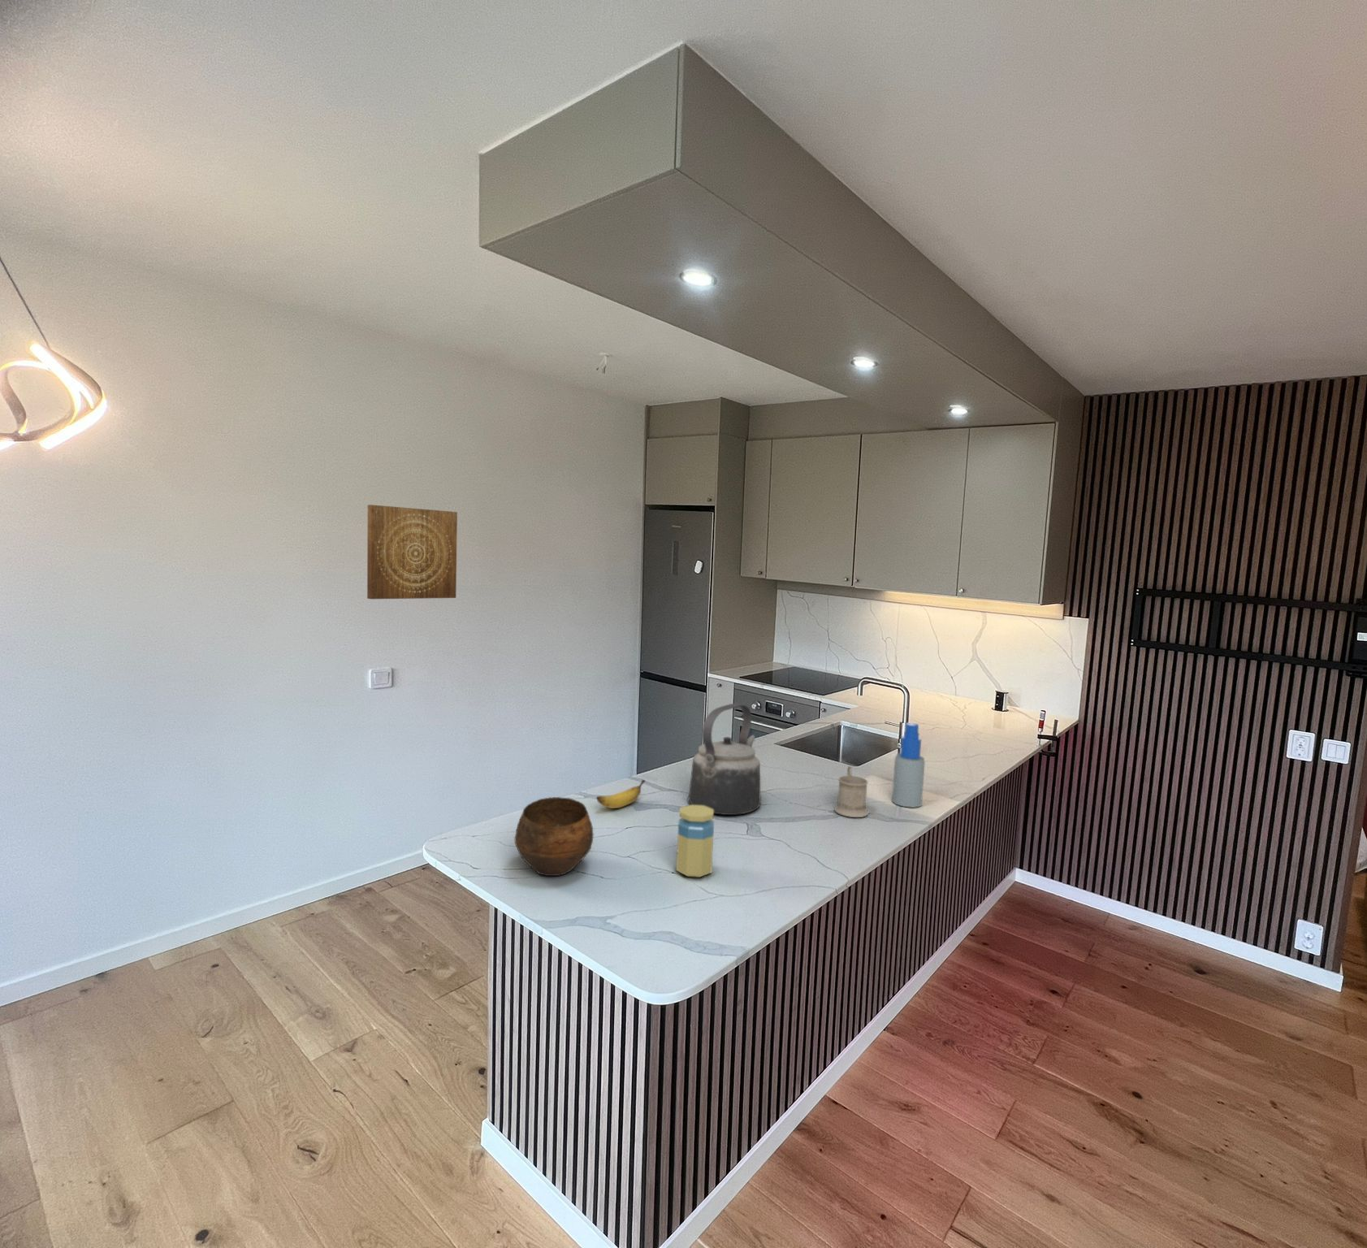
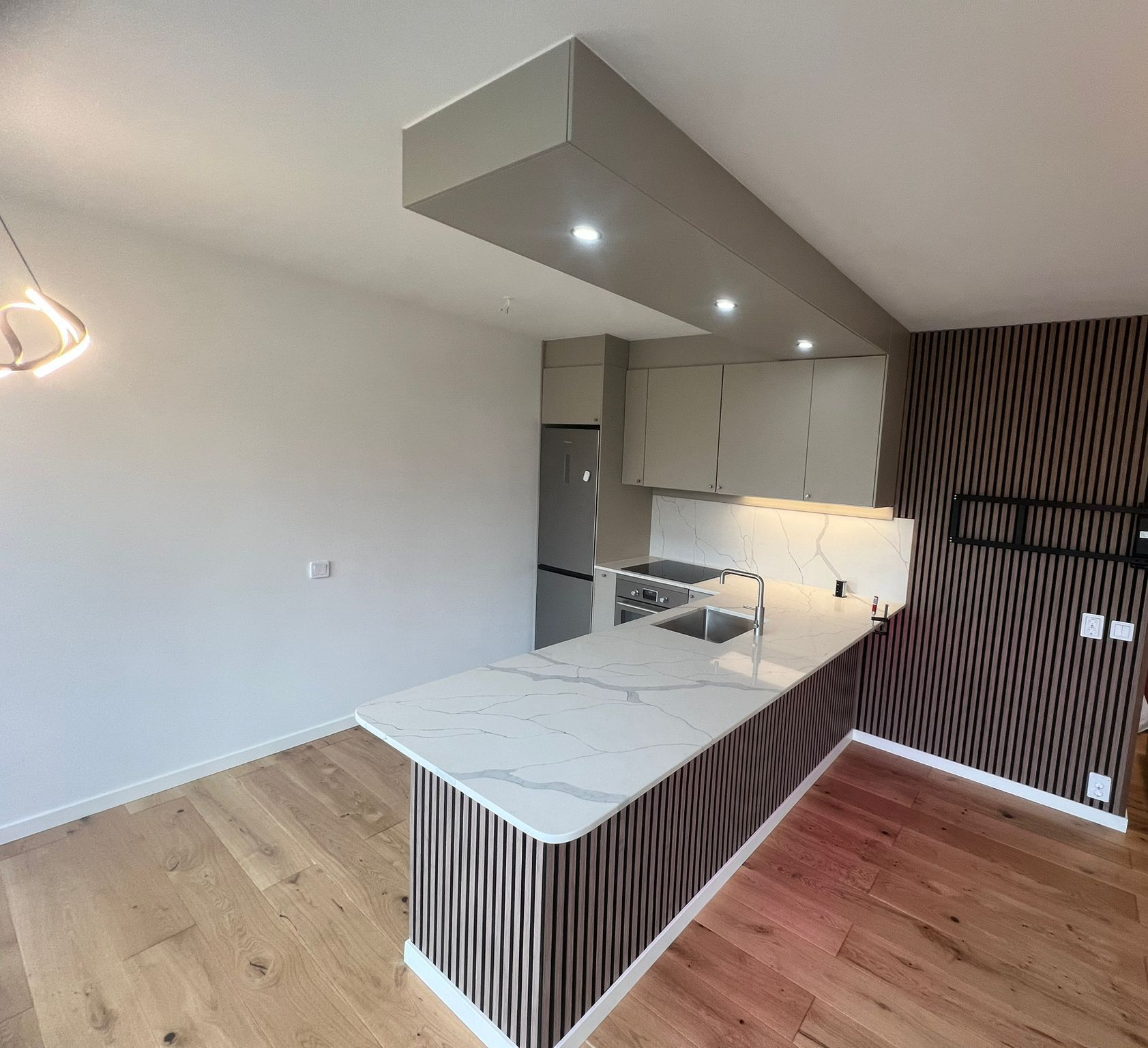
- jar [676,804,714,879]
- kettle [688,703,762,816]
- banana [595,779,645,810]
- mug [834,765,869,818]
- wall art [367,504,458,600]
- spray bottle [891,723,926,809]
- bowl [514,797,594,876]
